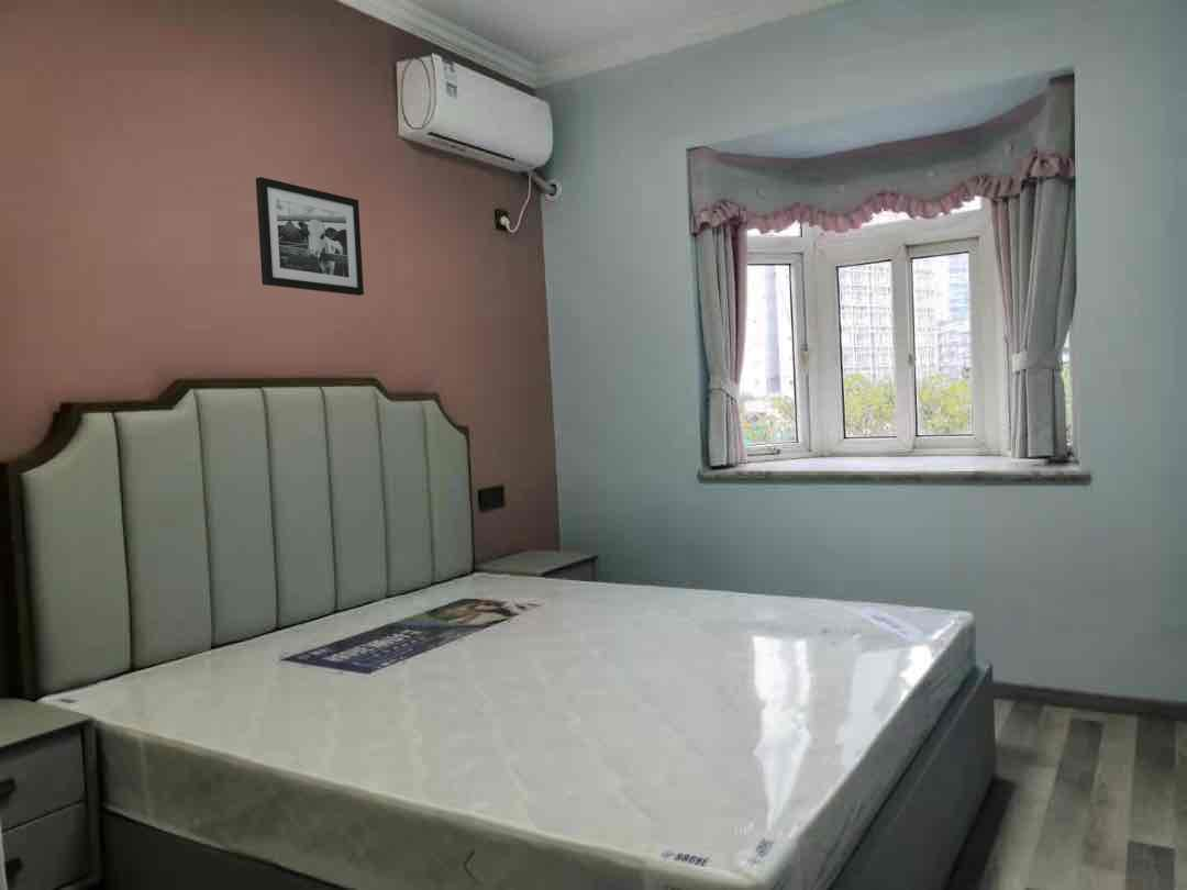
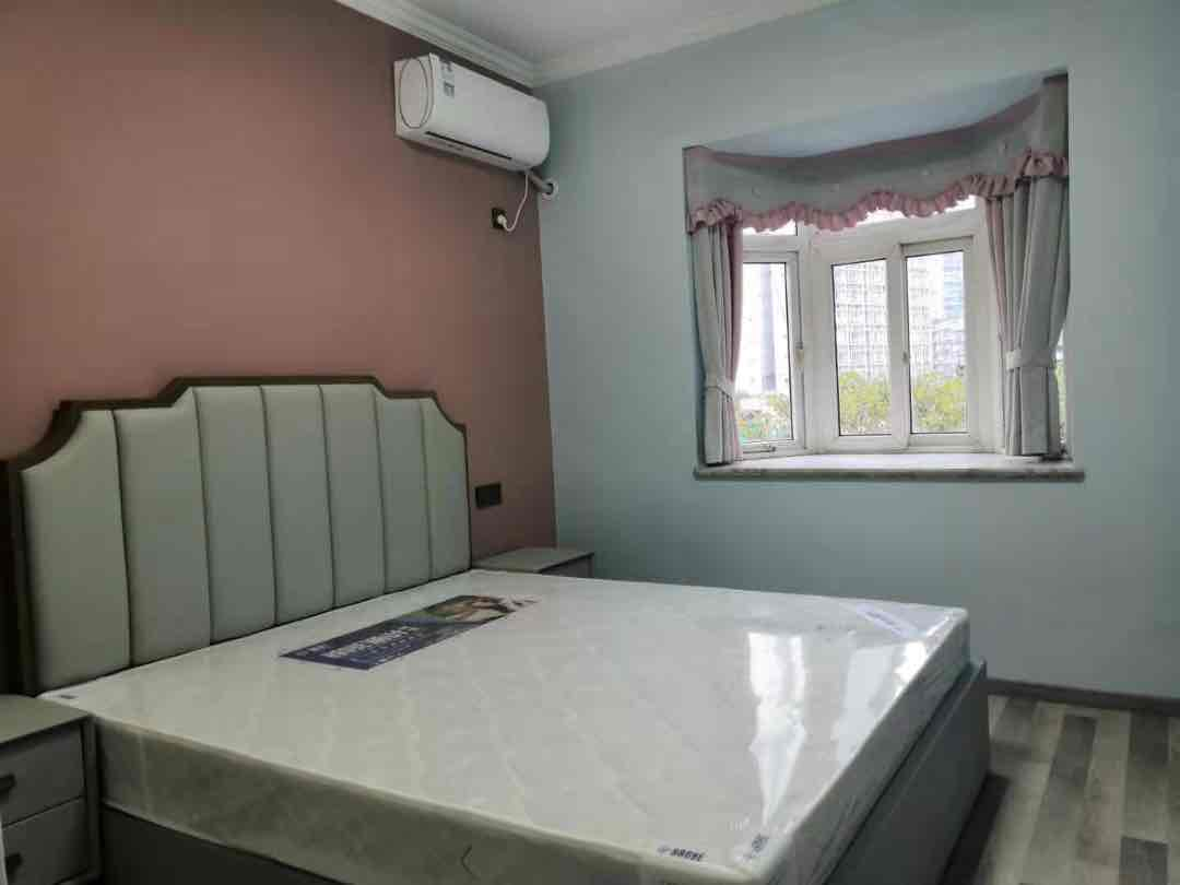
- picture frame [255,176,365,297]
